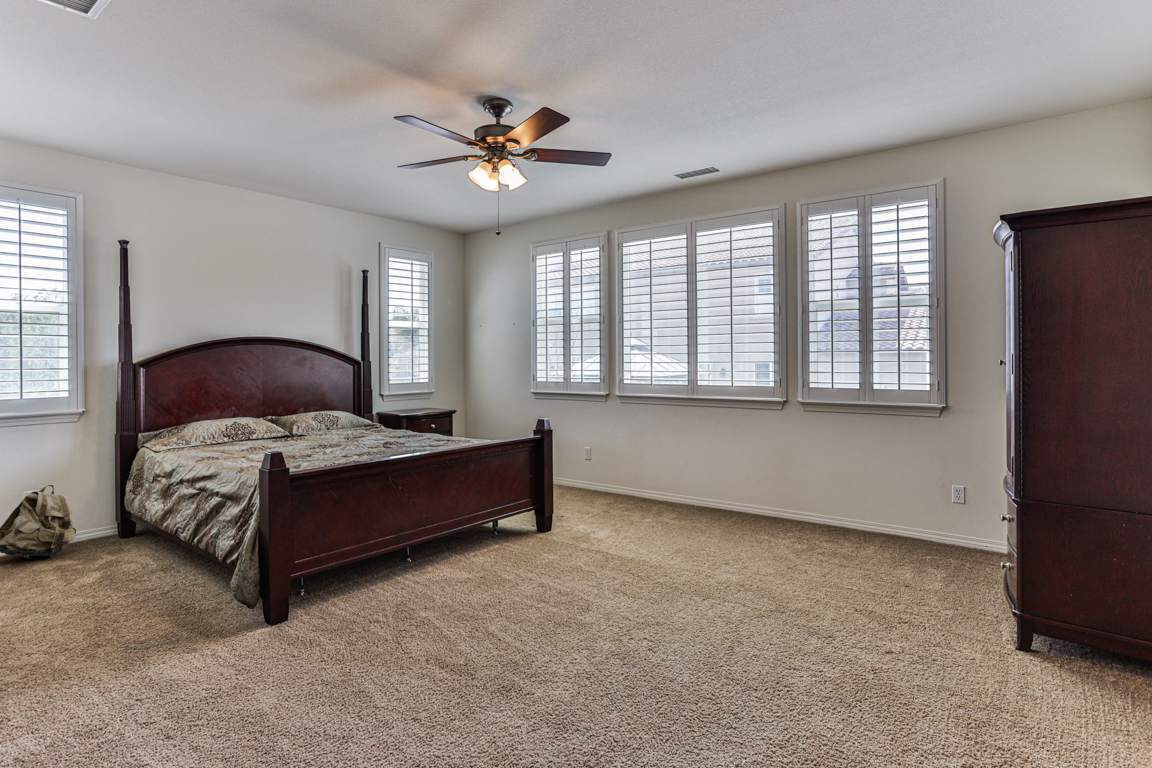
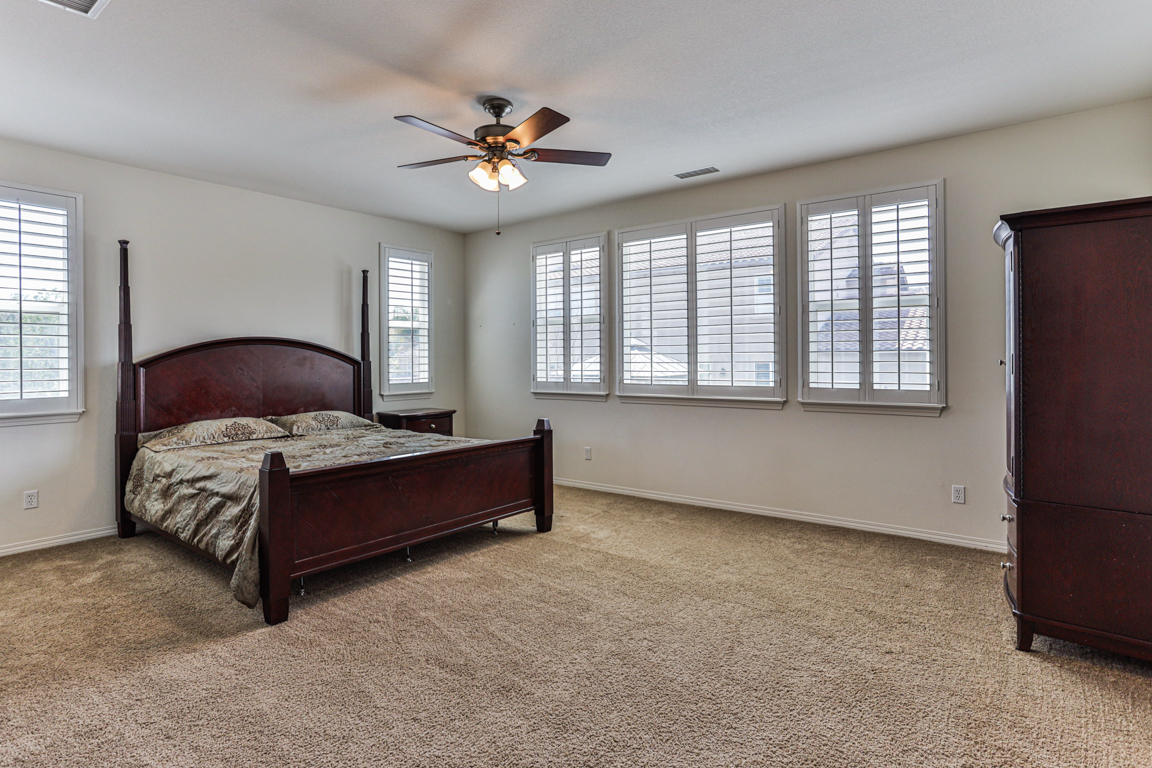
- backpack [0,484,77,560]
